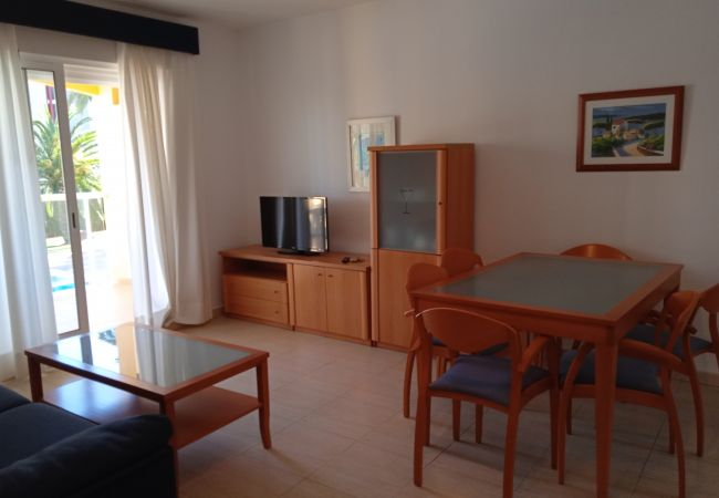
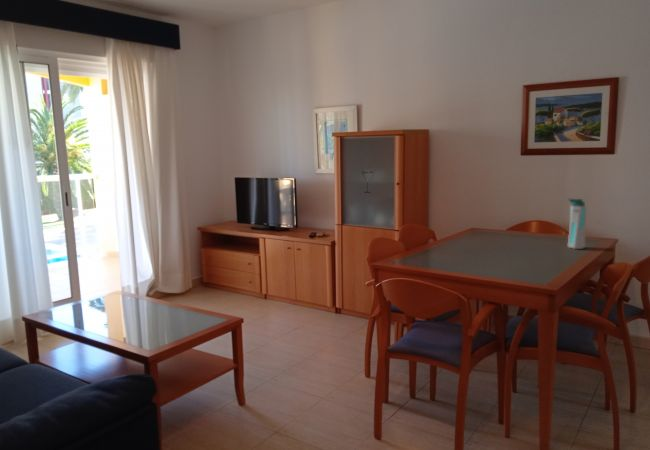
+ water bottle [567,197,588,250]
